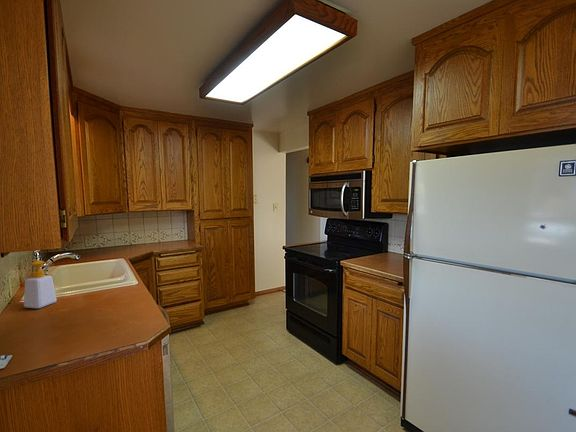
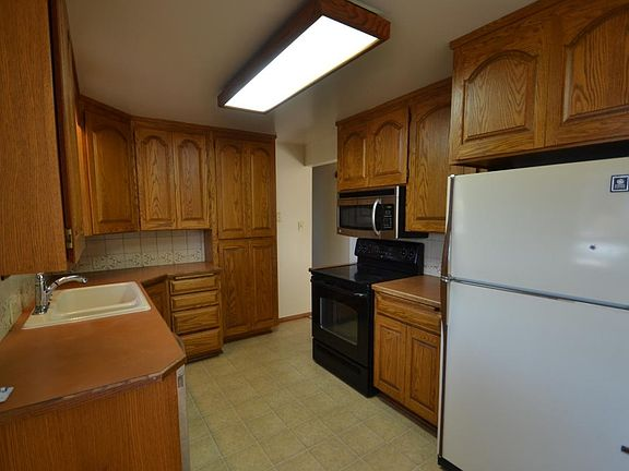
- soap bottle [23,259,58,309]
